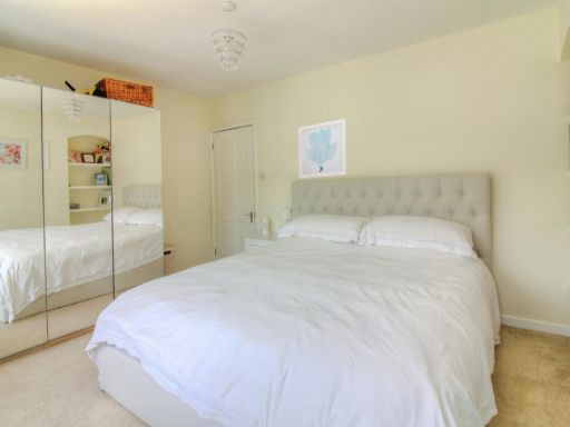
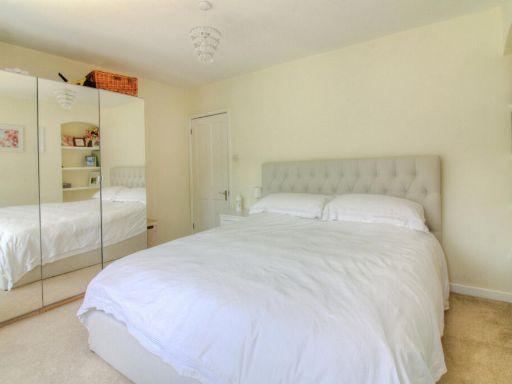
- wall art [297,118,347,180]
